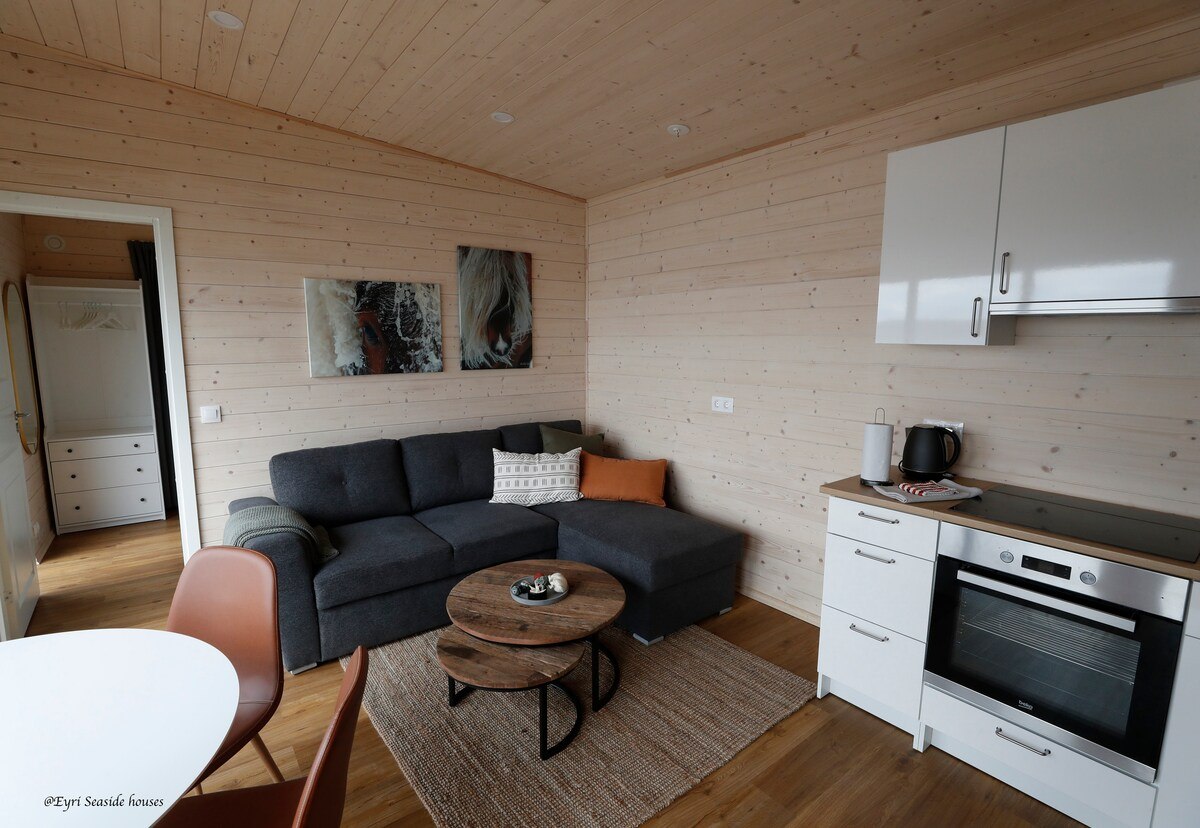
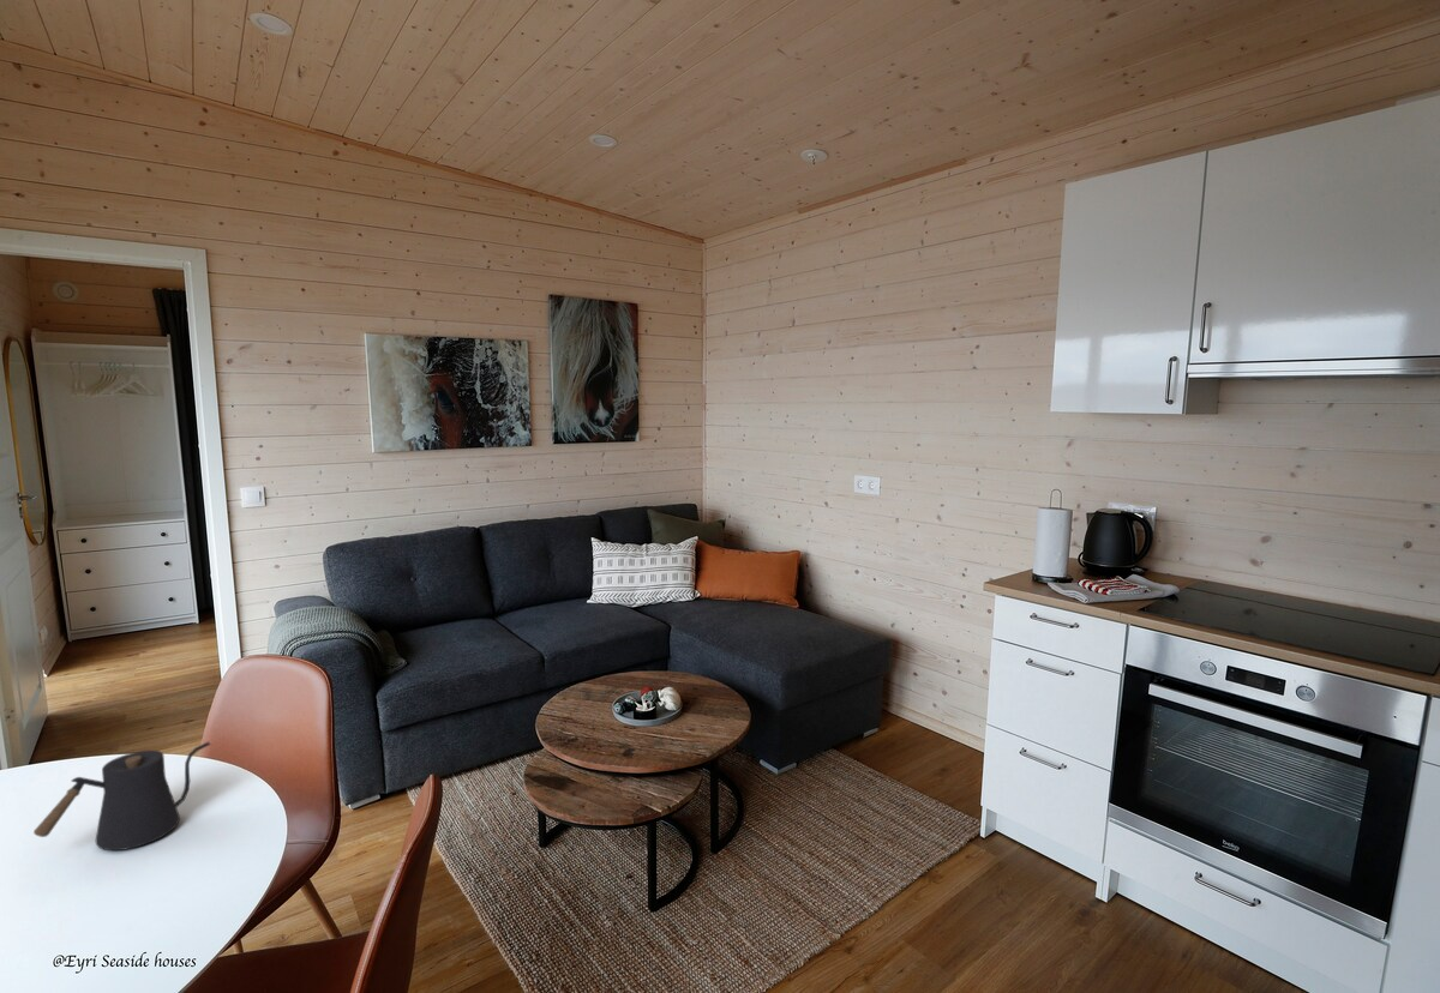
+ kettle [32,740,212,851]
